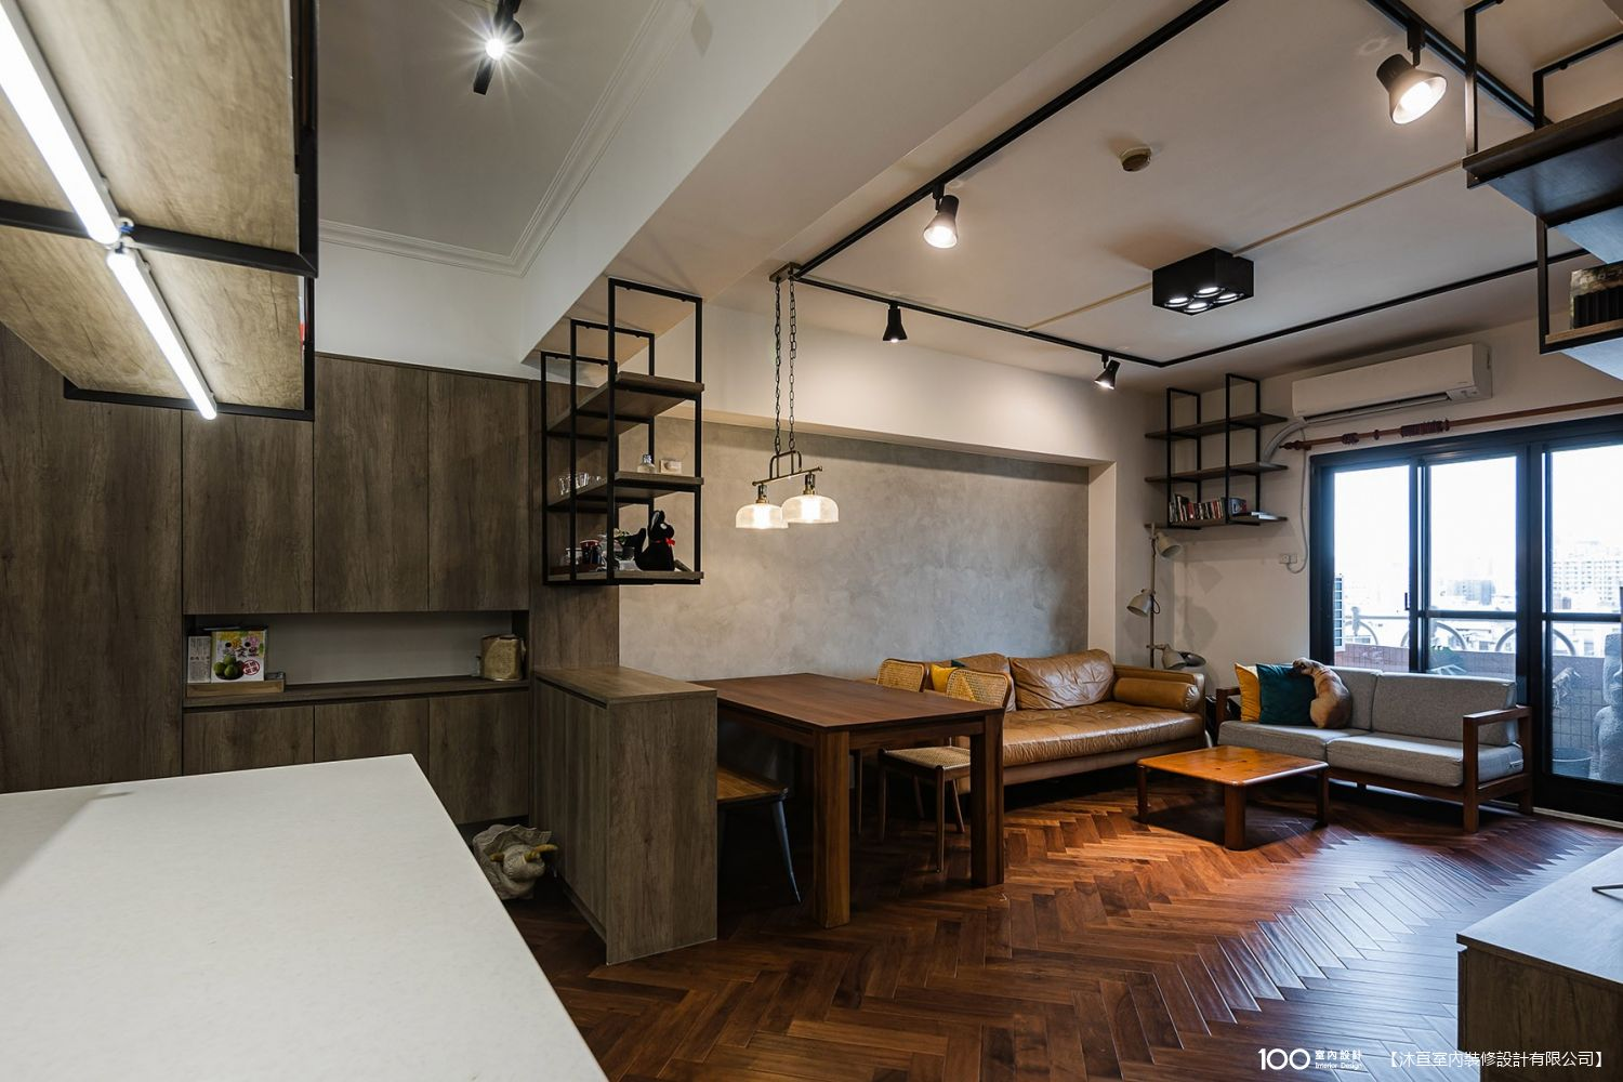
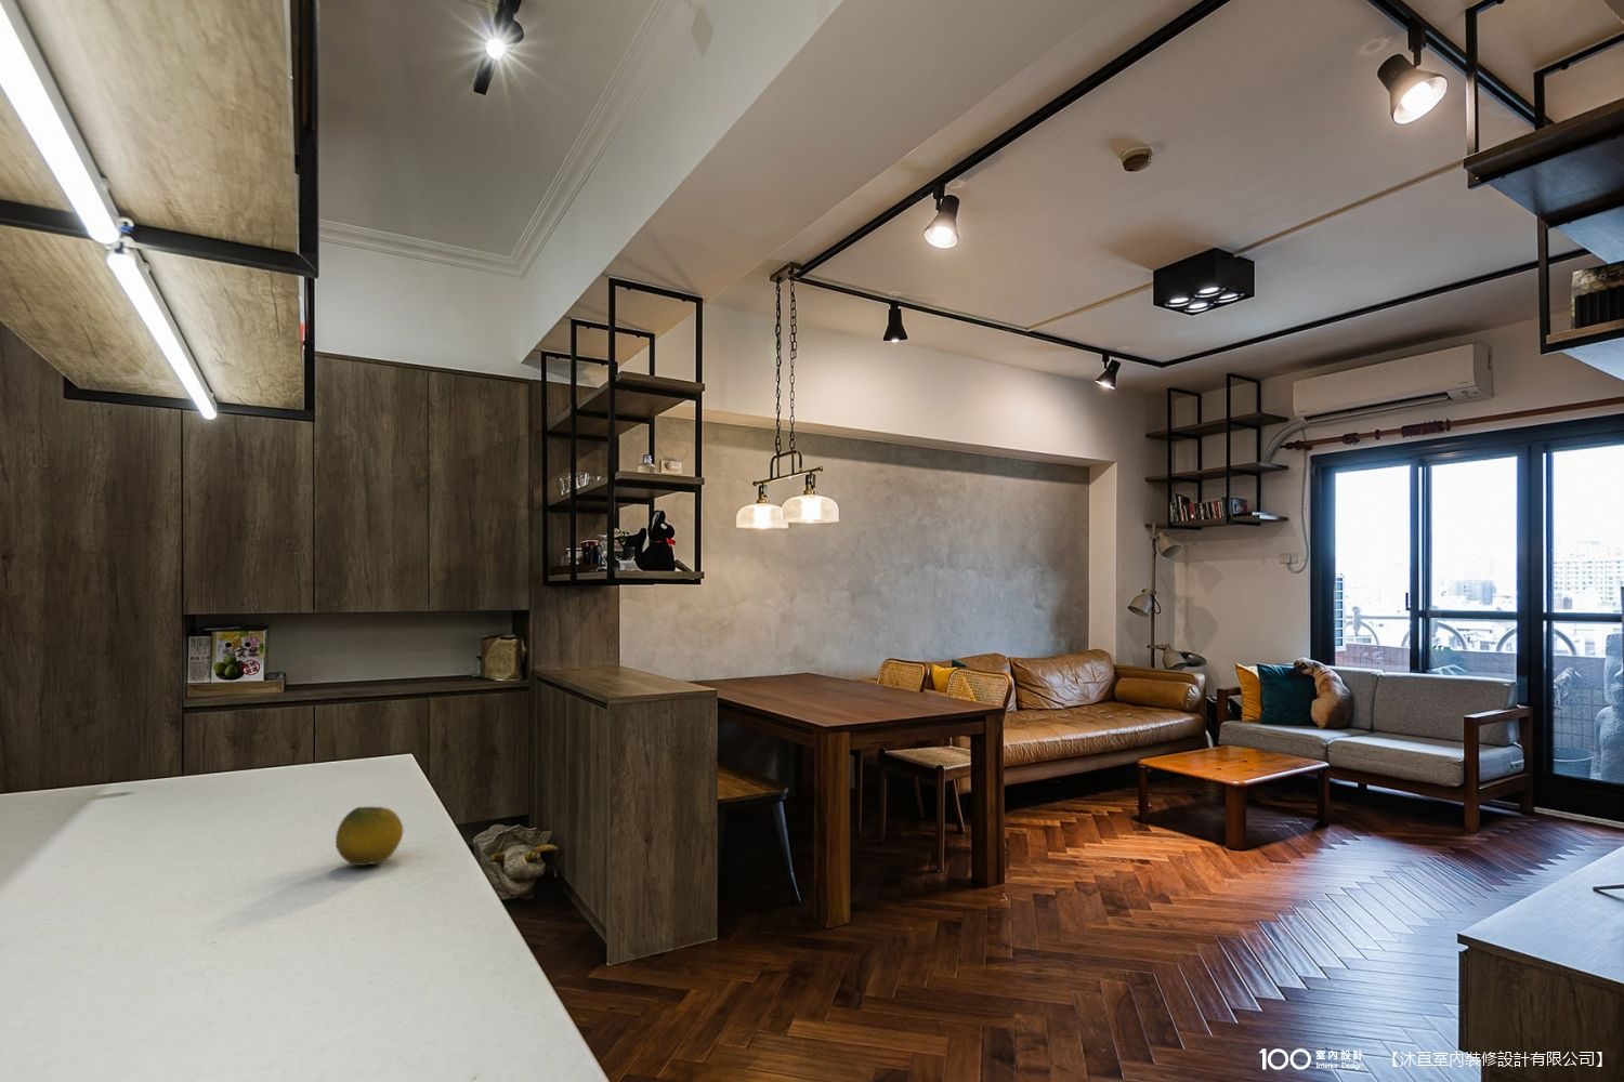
+ fruit [335,807,404,867]
